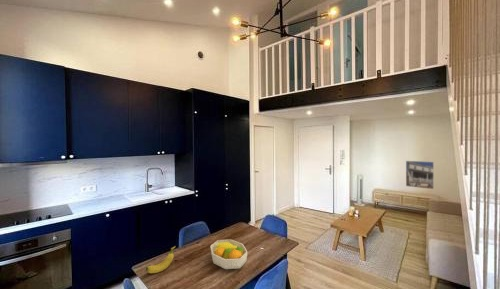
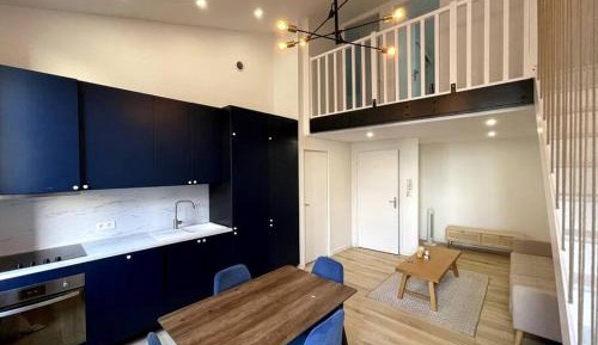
- fruit bowl [209,239,248,270]
- banana [145,245,177,274]
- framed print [405,160,435,190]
